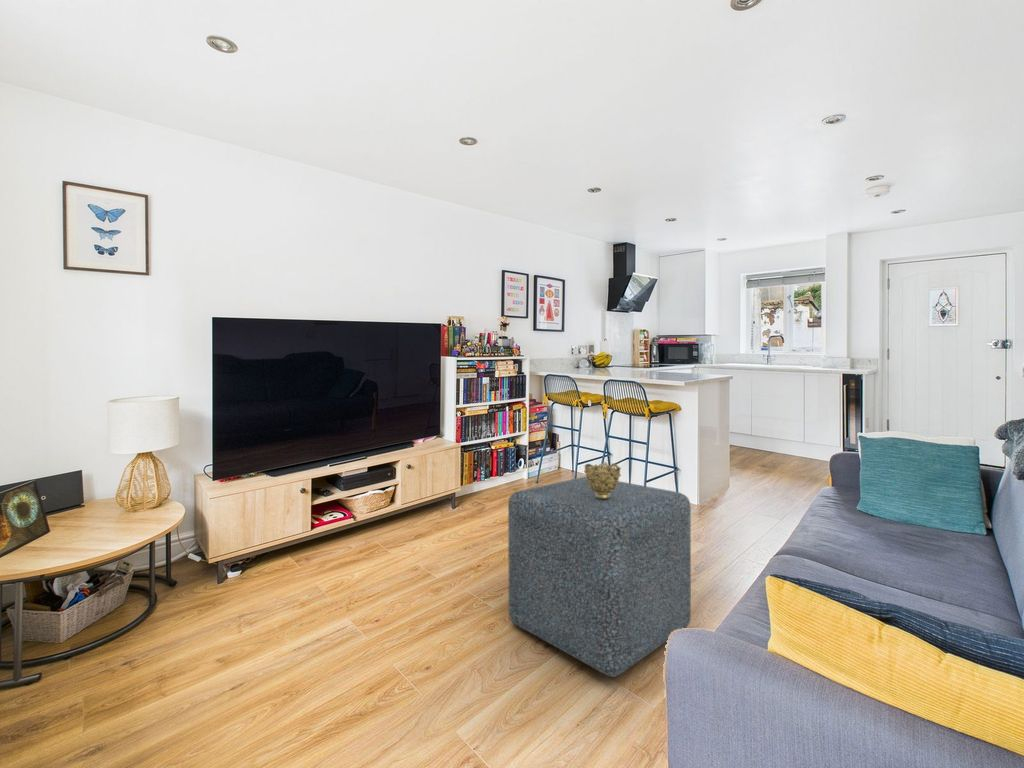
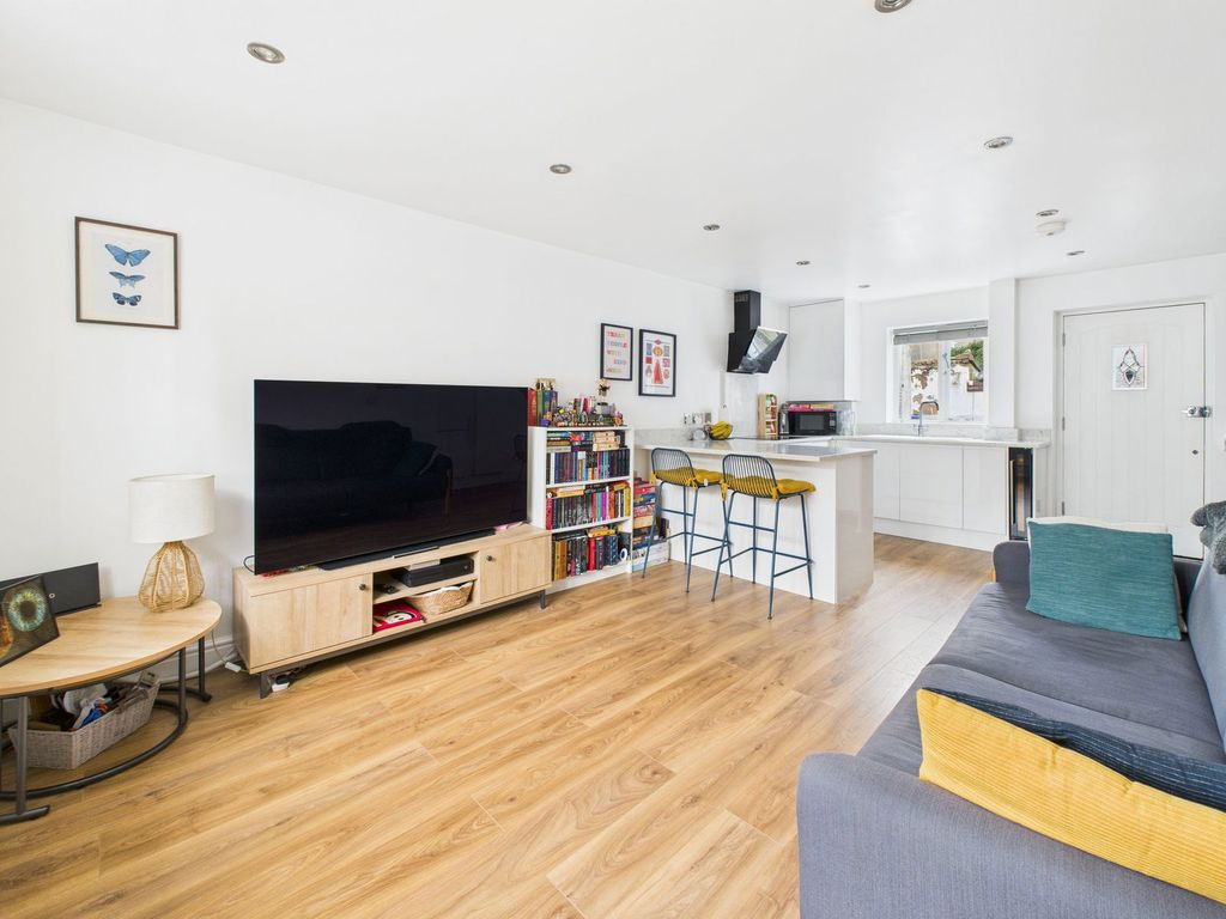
- ottoman [507,476,692,678]
- decorative bowl [583,461,622,500]
